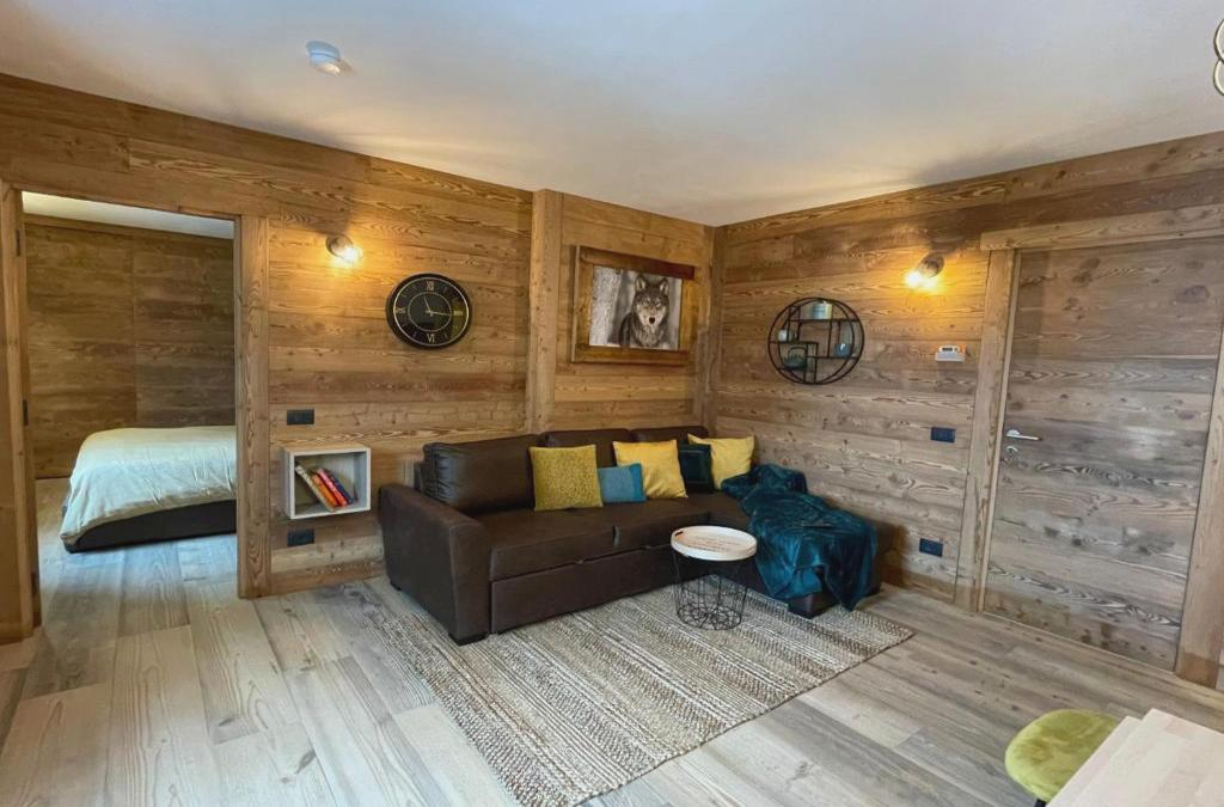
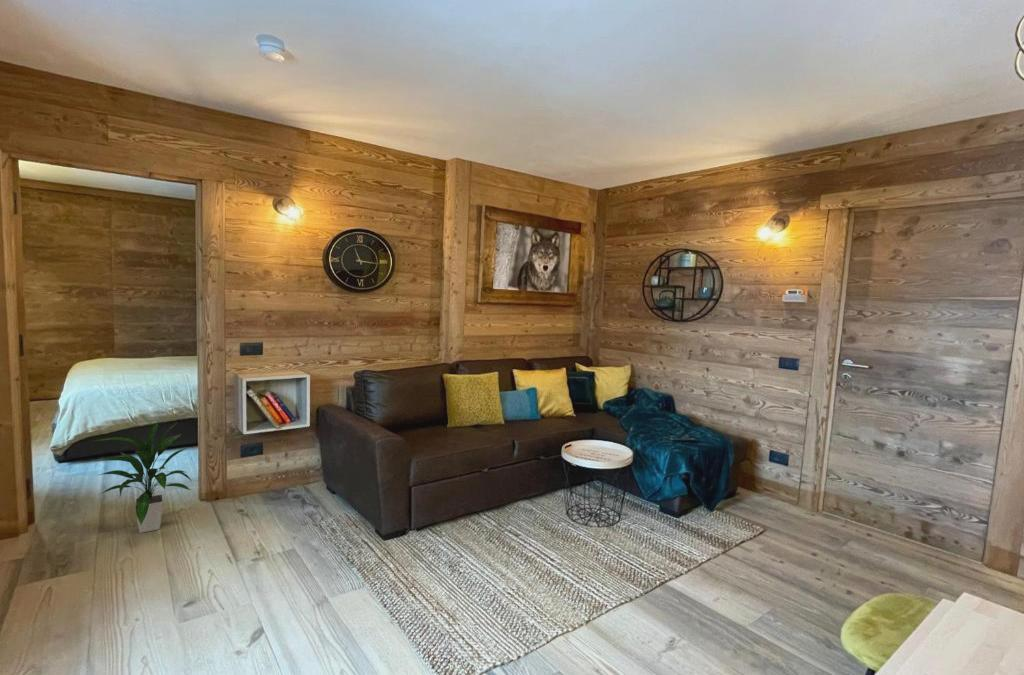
+ indoor plant [93,420,192,534]
